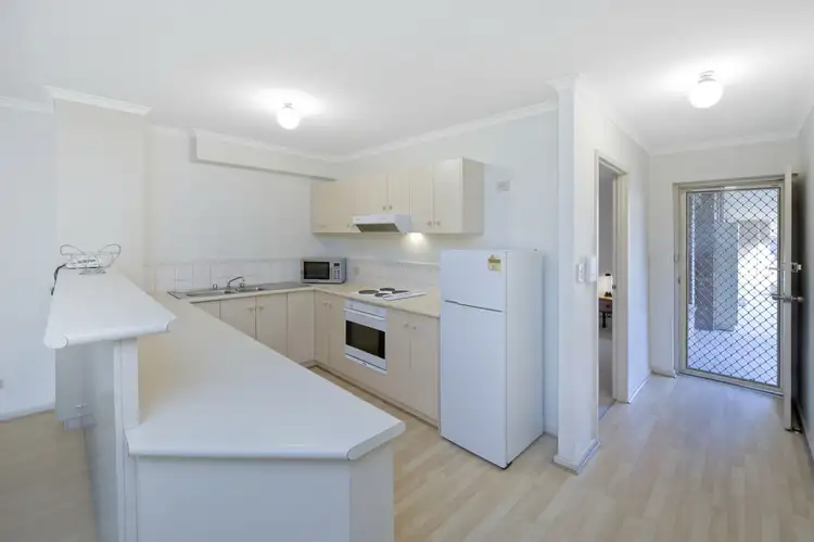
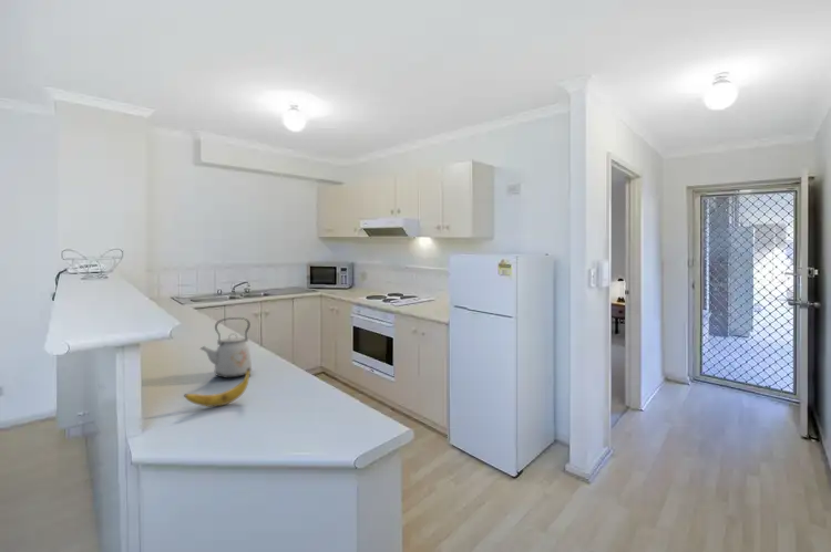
+ banana [183,368,252,407]
+ kettle [199,316,253,379]
